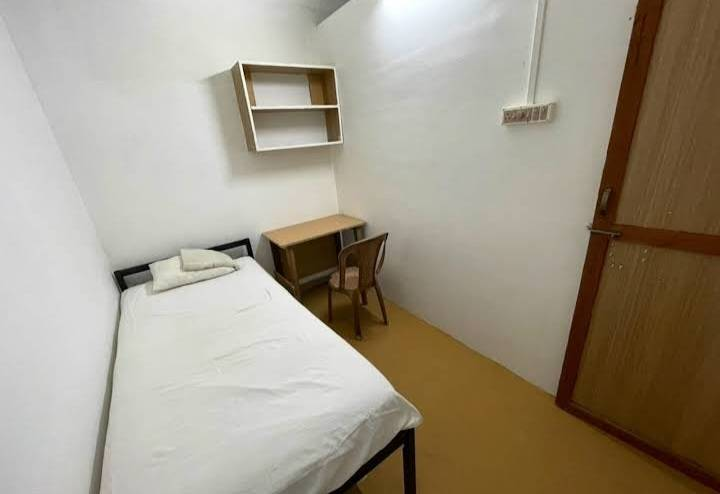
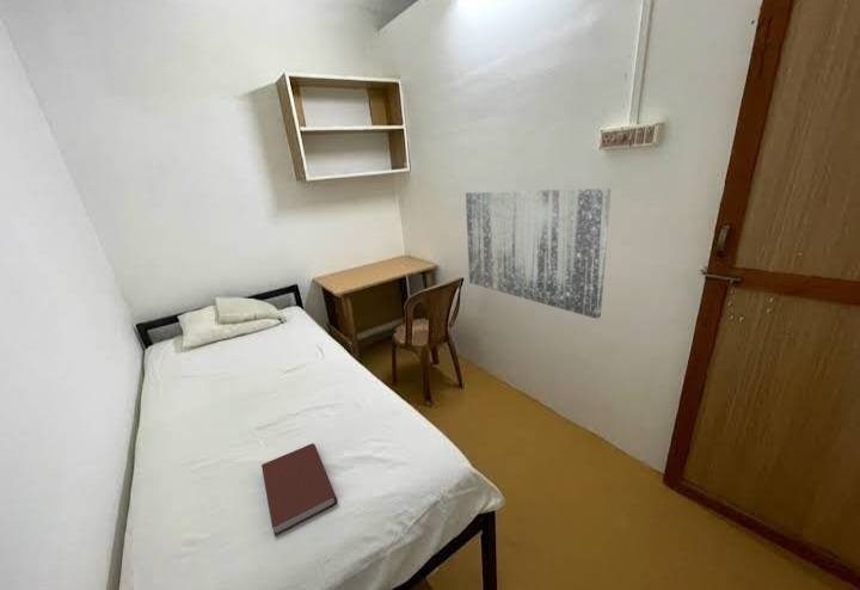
+ wall art [465,188,613,320]
+ book [260,442,338,537]
